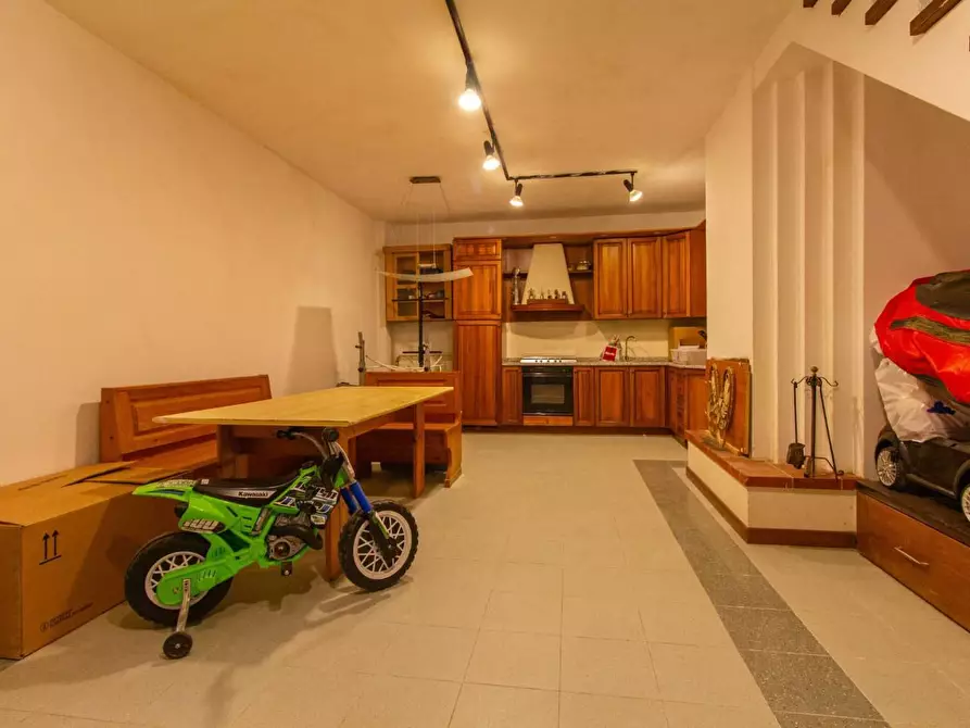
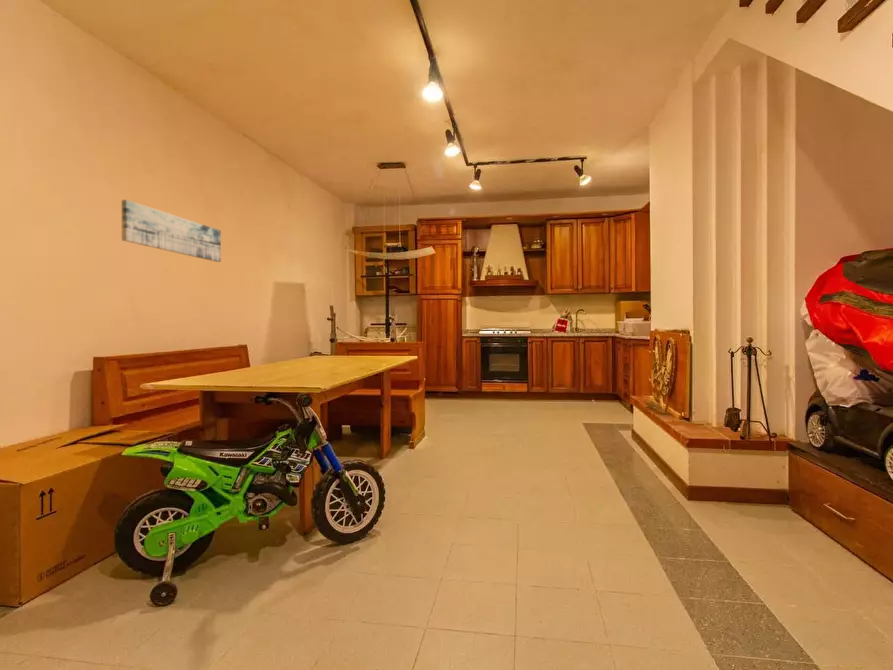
+ wall art [121,199,222,263]
